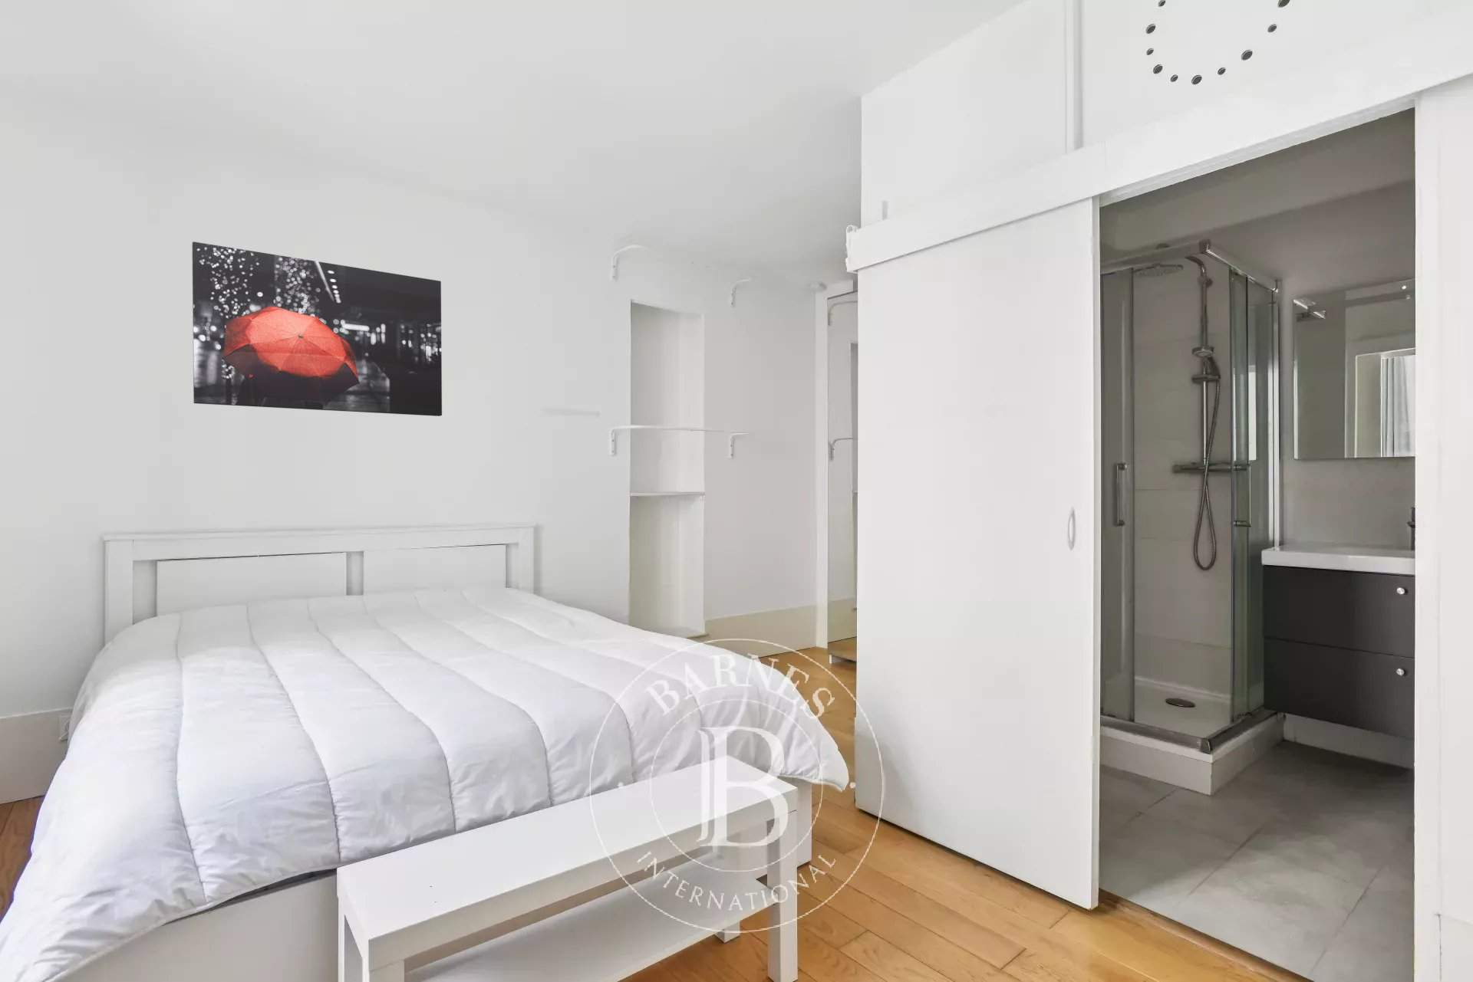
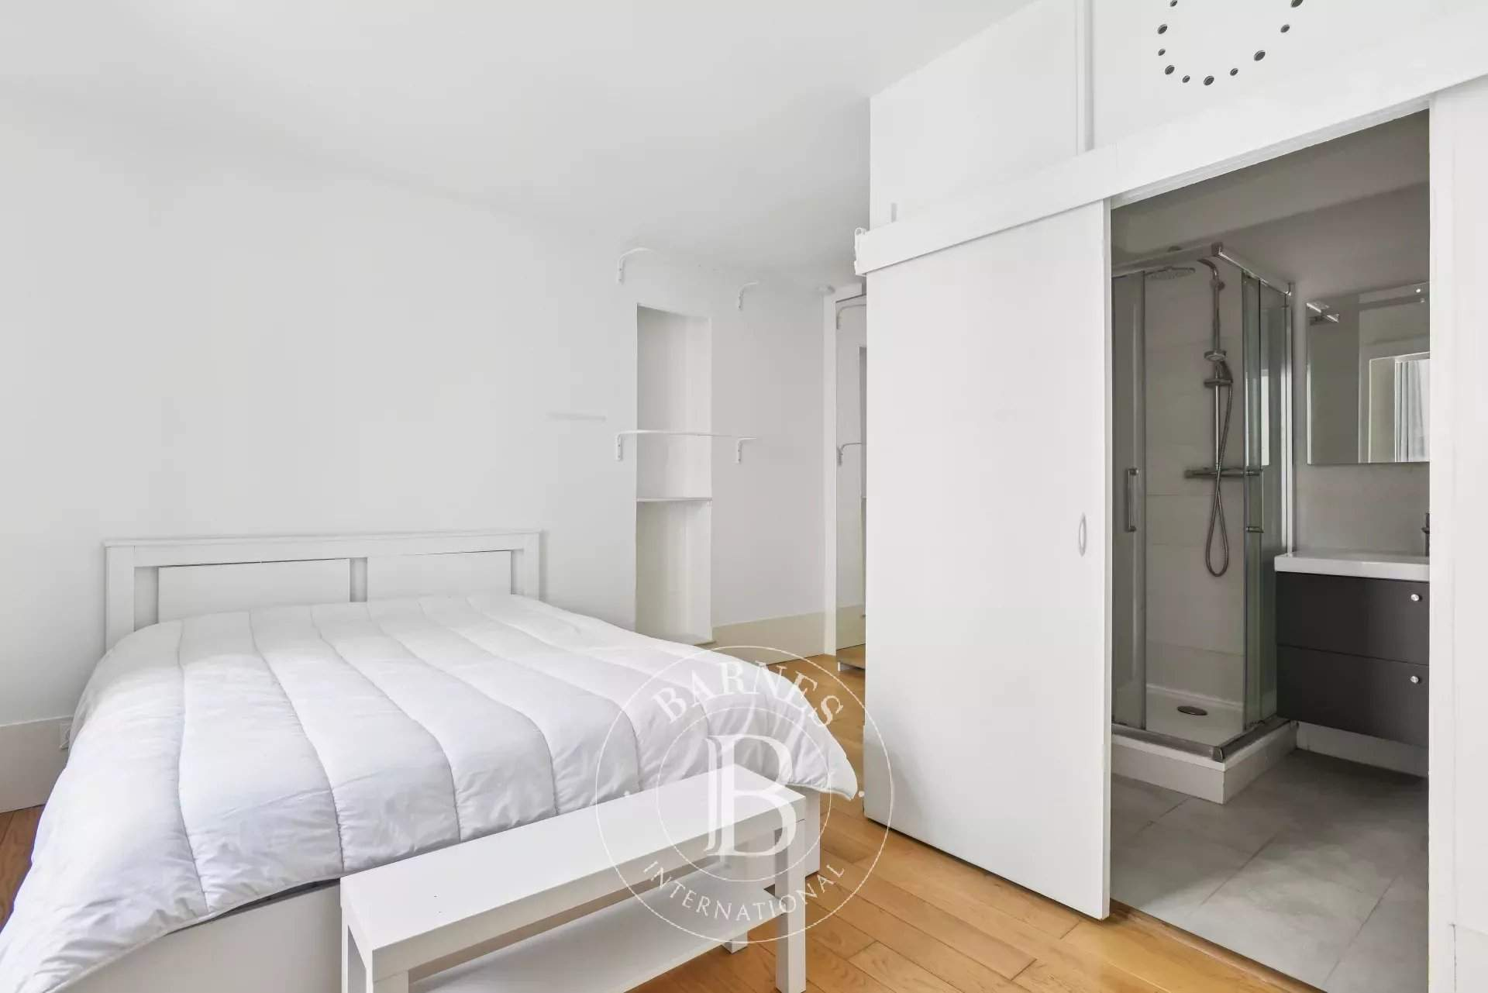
- wall art [192,241,443,418]
